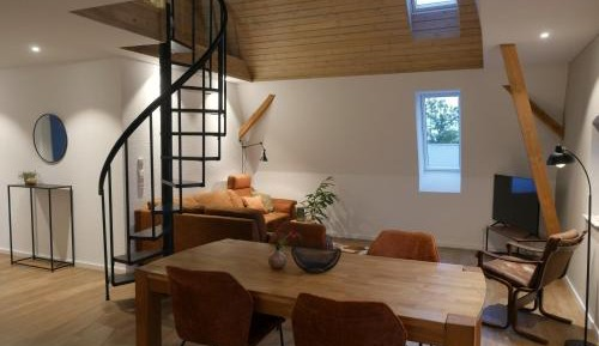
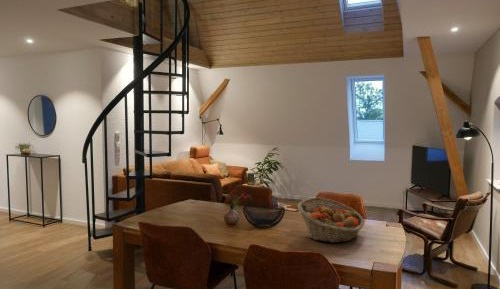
+ fruit basket [297,197,365,244]
